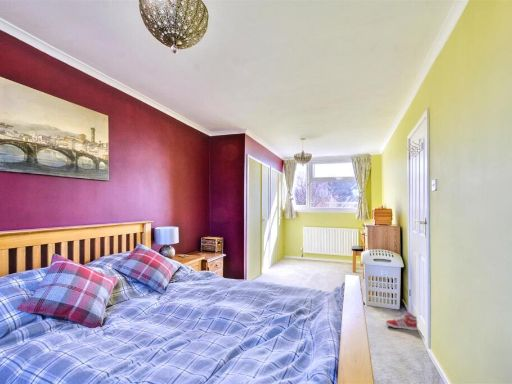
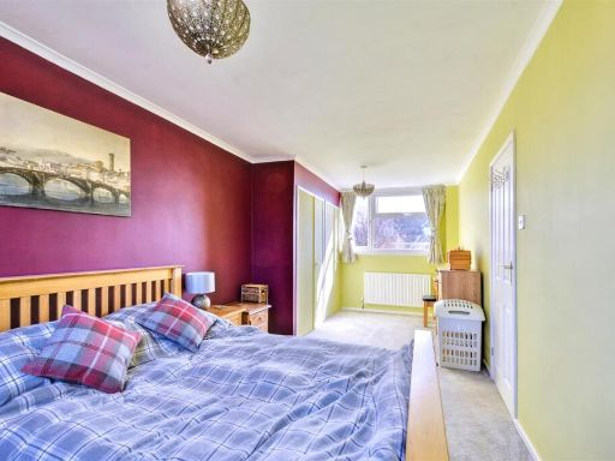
- sneaker [385,310,419,331]
